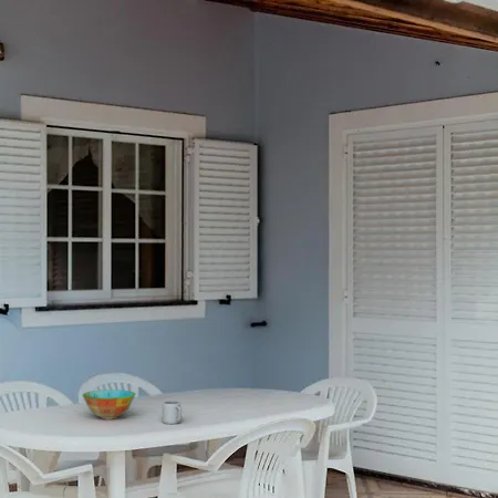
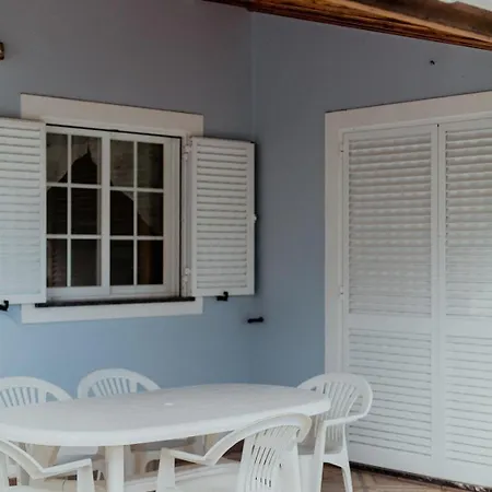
- cup [162,400,183,425]
- bowl [82,388,137,421]
